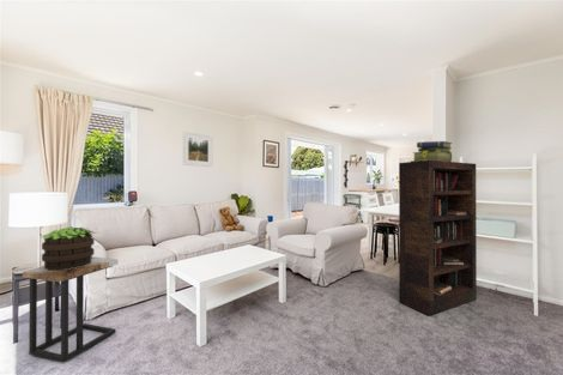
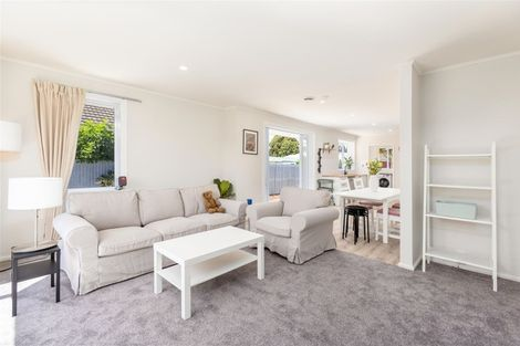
- potted plant [41,225,96,271]
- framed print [182,131,213,168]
- side table [22,255,119,364]
- bookcase [398,161,478,316]
- stack of books [412,140,453,162]
